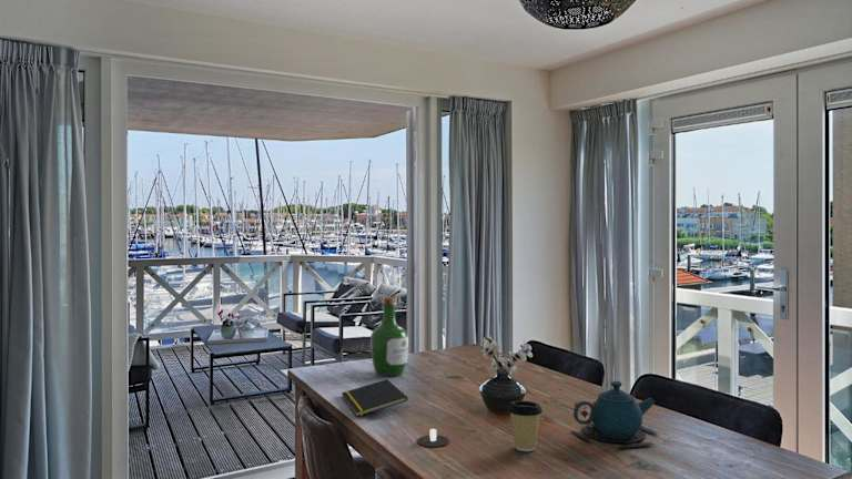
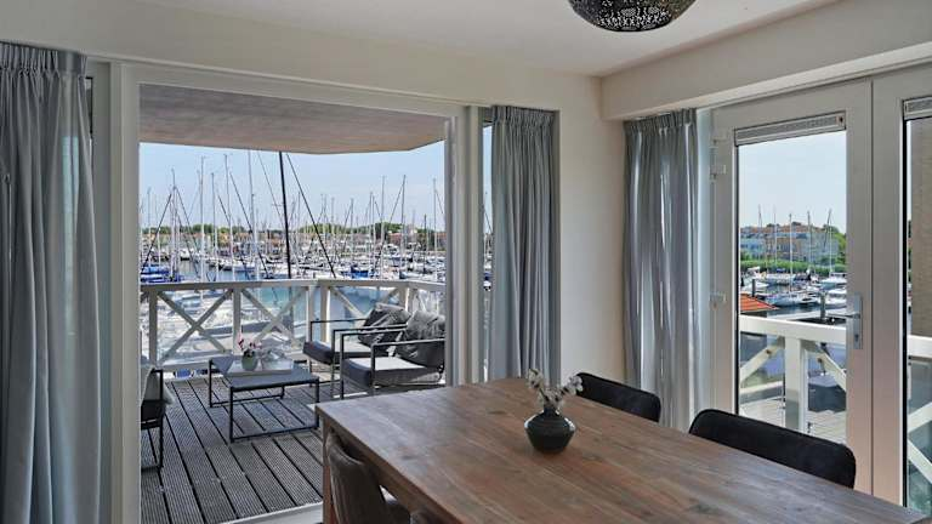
- candle [416,428,450,448]
- teapot [570,380,661,449]
- coffee cup [507,400,544,452]
- wine bottle [369,296,409,377]
- notepad [341,378,408,418]
